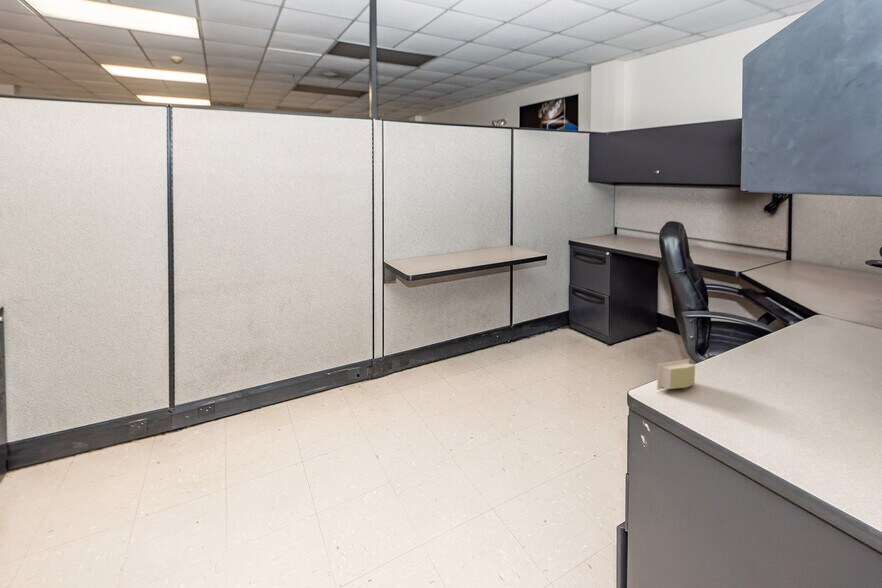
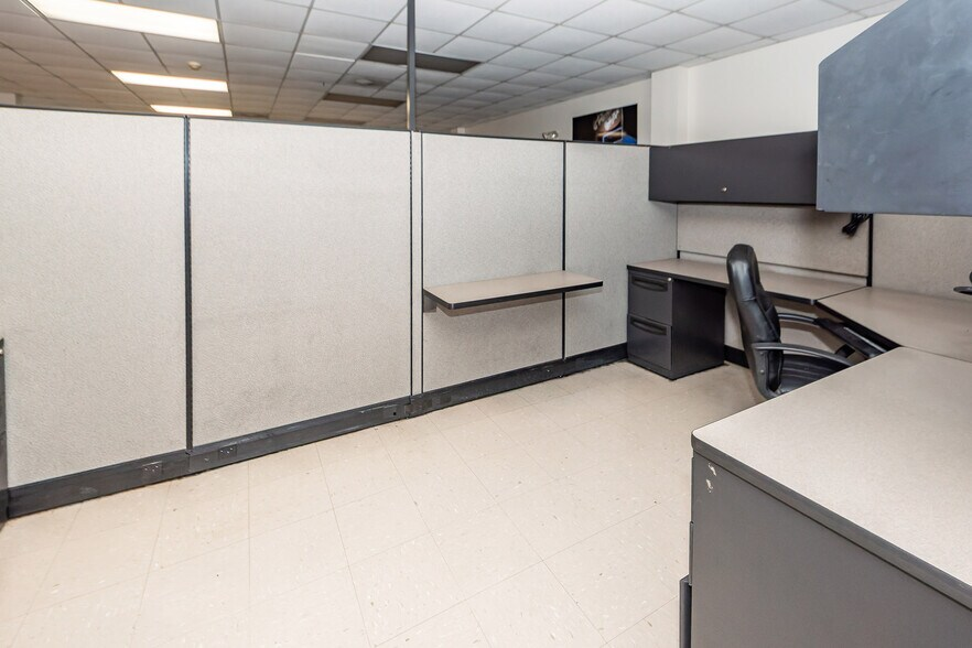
- sticky notes [656,358,696,391]
